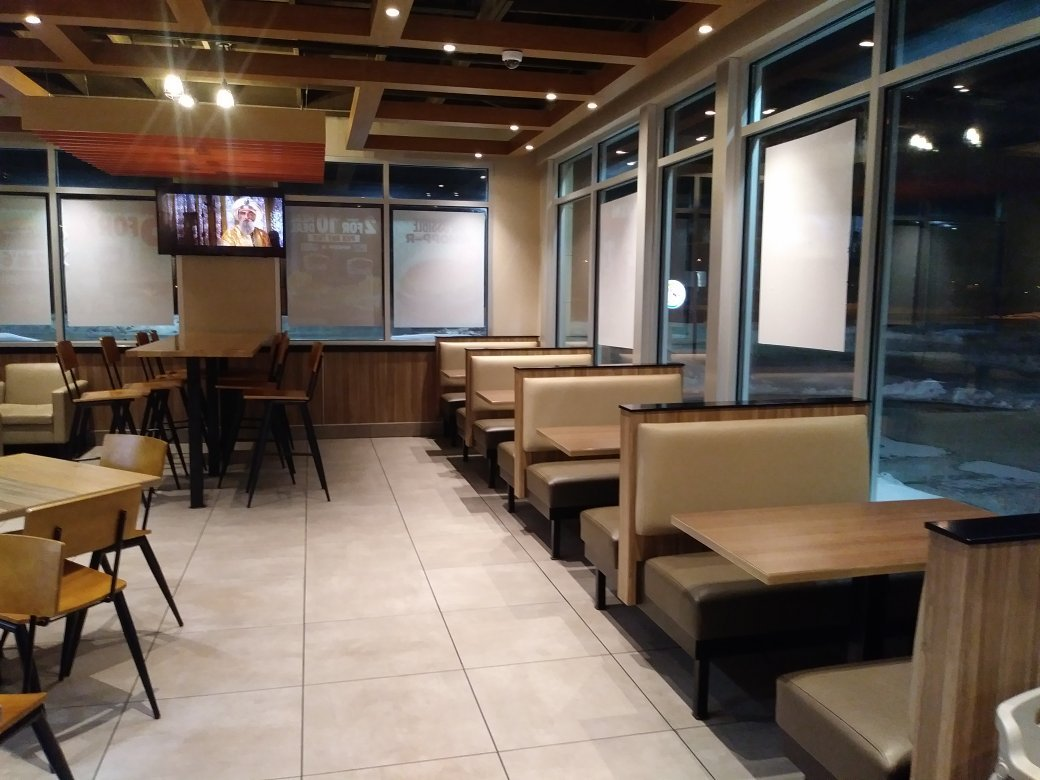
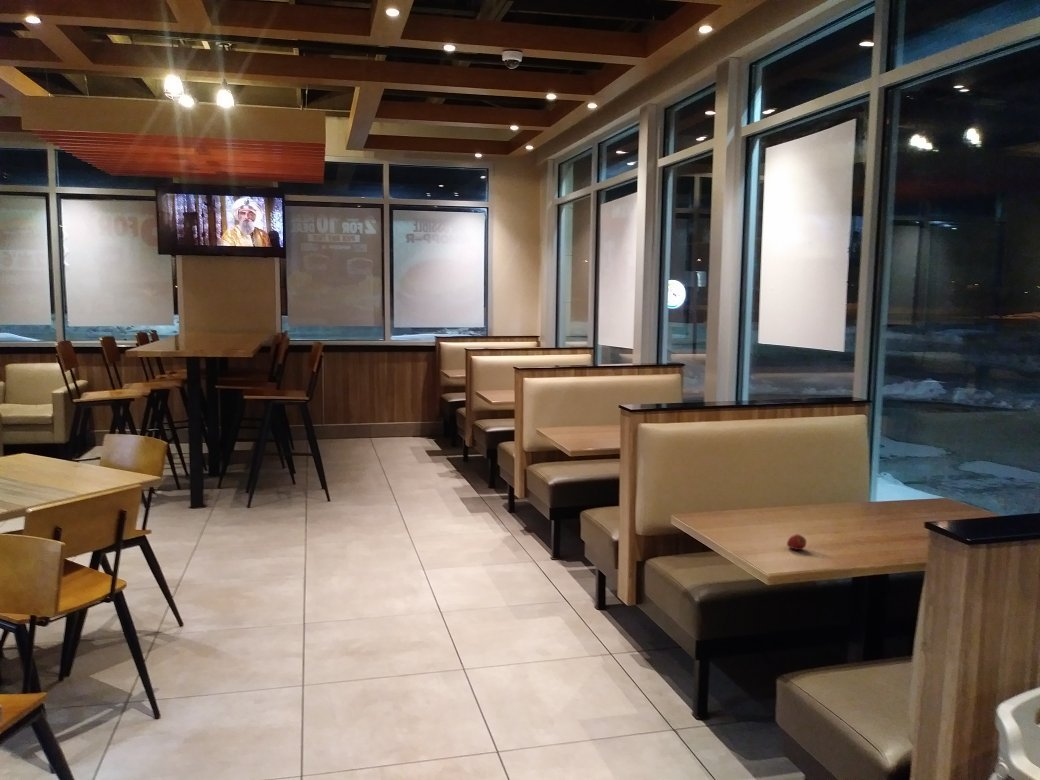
+ fruit [786,533,807,551]
